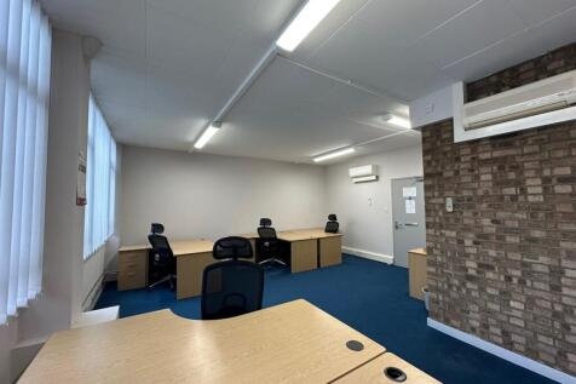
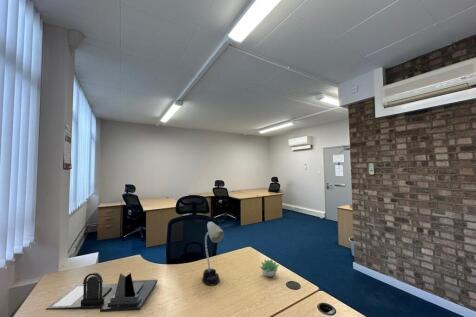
+ desk lamp [201,221,225,287]
+ succulent plant [258,258,280,278]
+ desk organizer [45,271,159,313]
